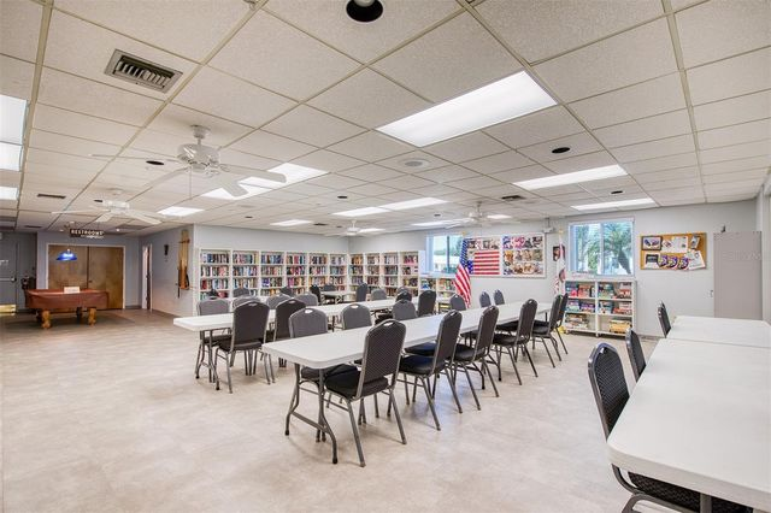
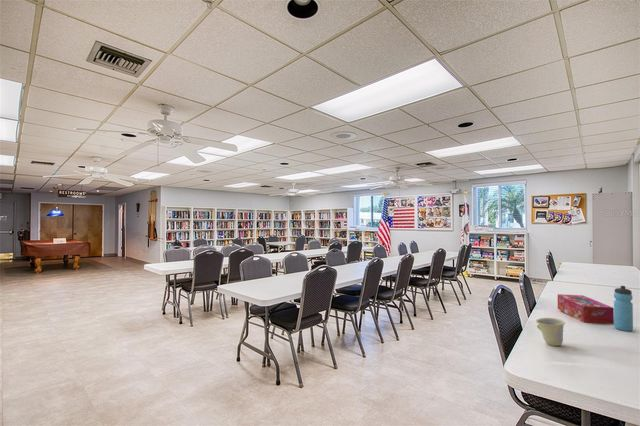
+ cup [535,317,566,347]
+ water bottle [613,285,634,332]
+ tissue box [557,293,614,325]
